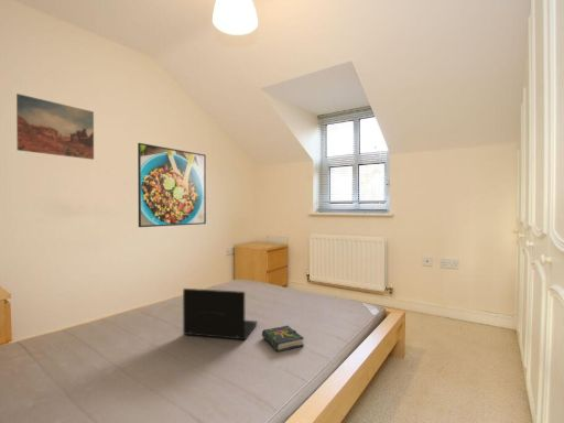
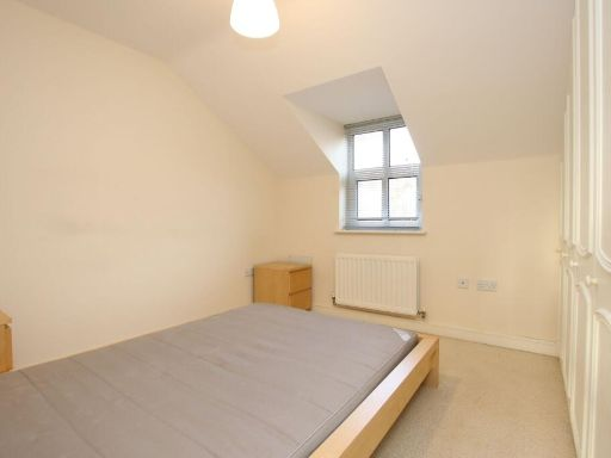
- book [261,325,305,352]
- laptop [182,288,259,341]
- wall art [15,93,95,161]
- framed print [137,142,207,228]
